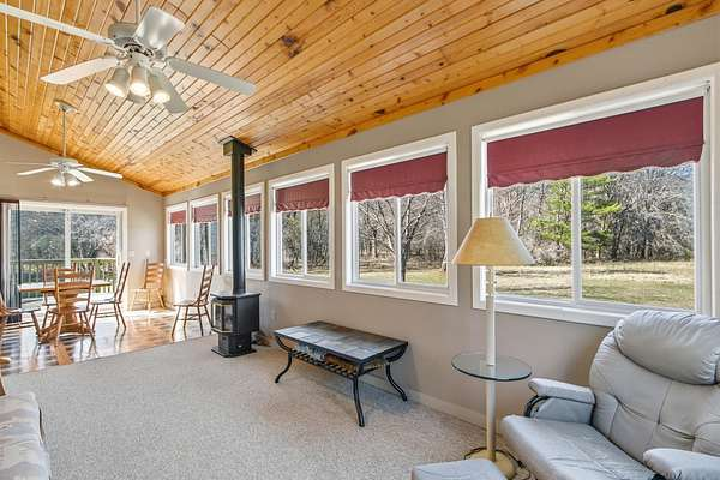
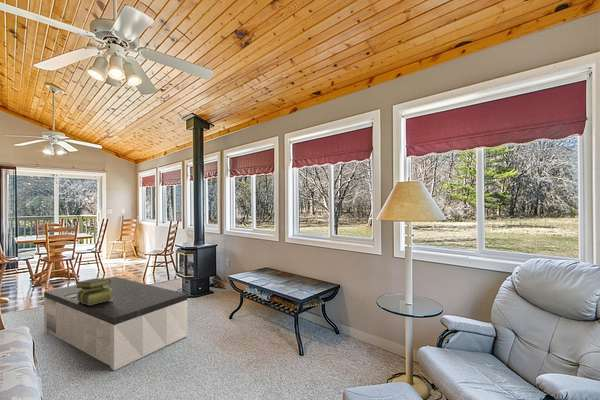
+ stack of books [74,277,113,305]
+ coffee table [43,276,188,371]
